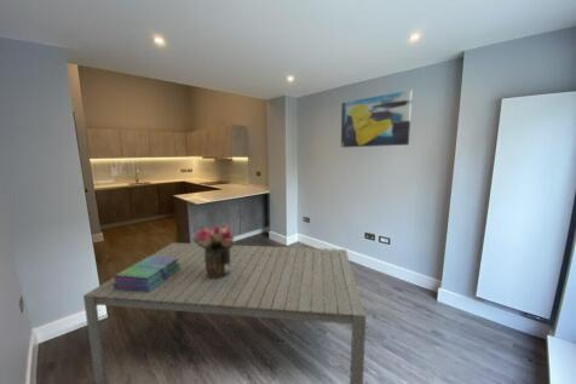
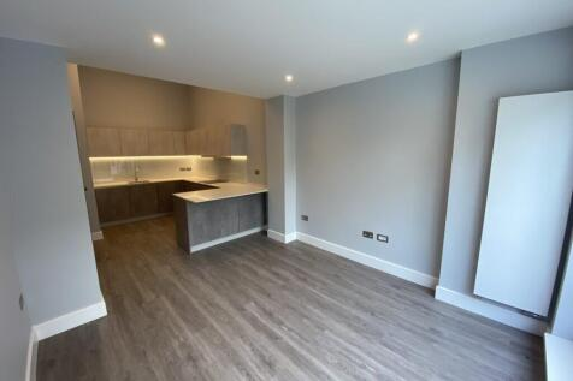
- stack of books [114,254,180,292]
- dining table [82,242,367,384]
- bouquet [191,223,235,277]
- wall art [340,88,414,149]
